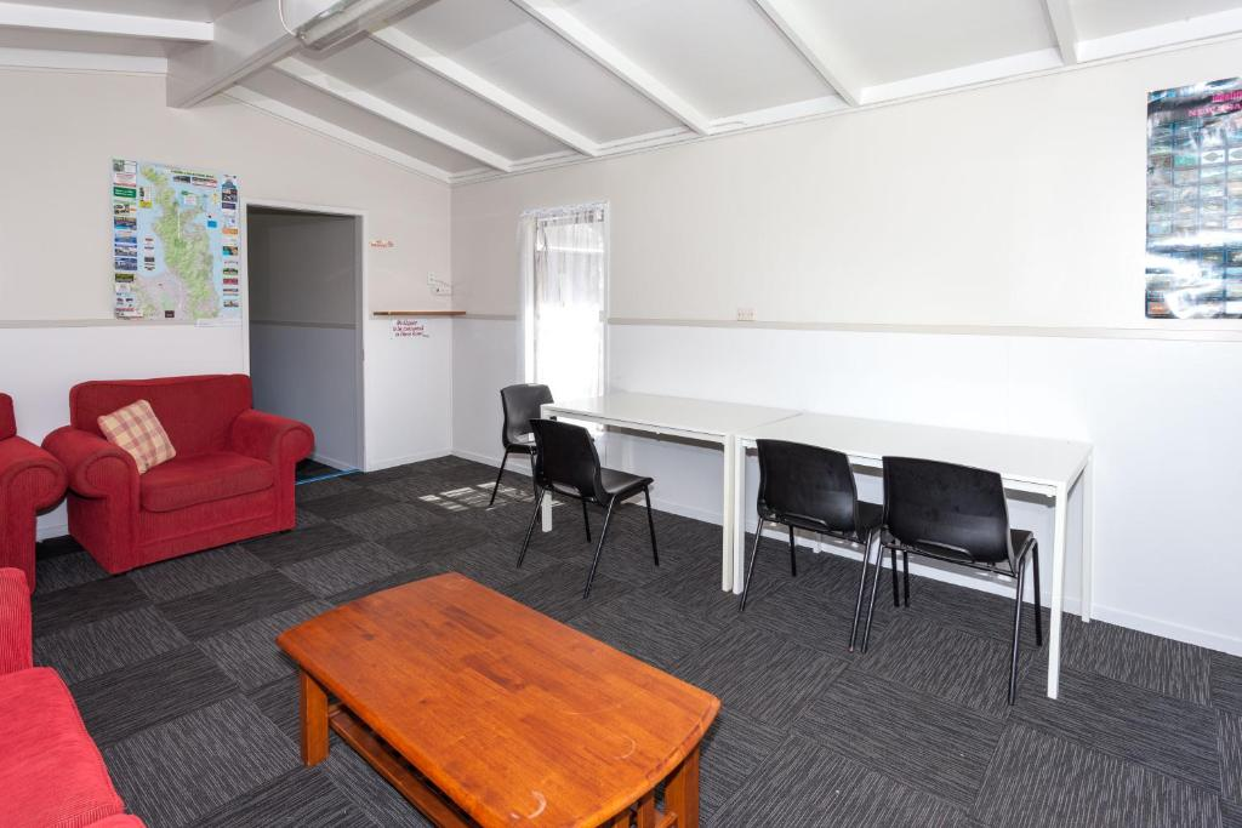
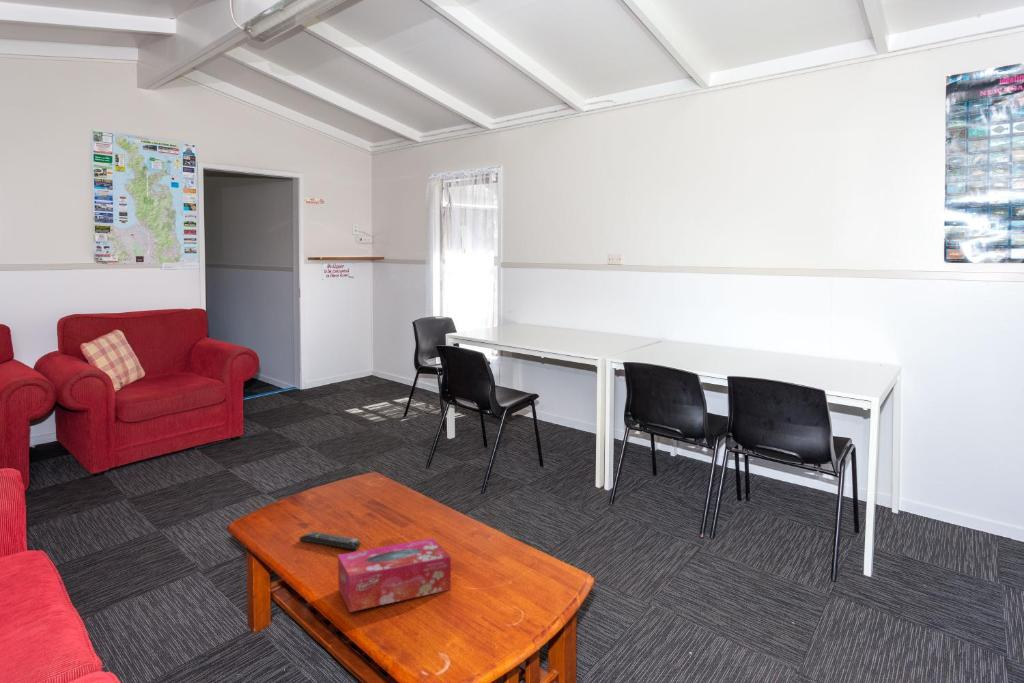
+ remote control [298,530,361,551]
+ tissue box [337,537,452,613]
